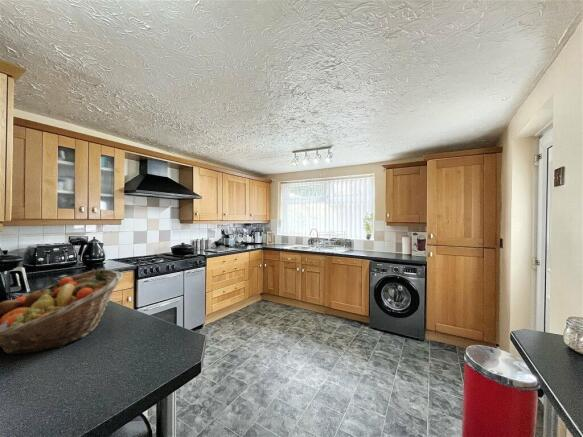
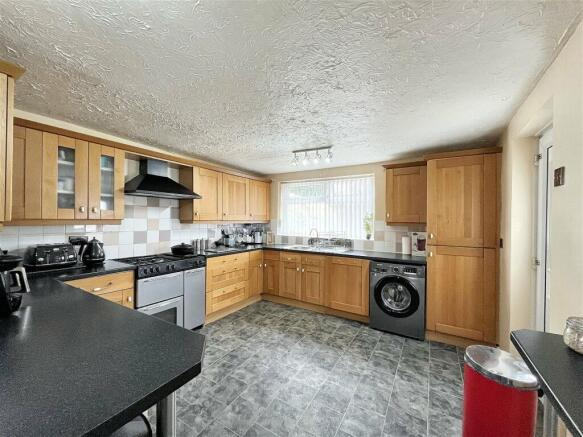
- fruit basket [0,268,124,355]
